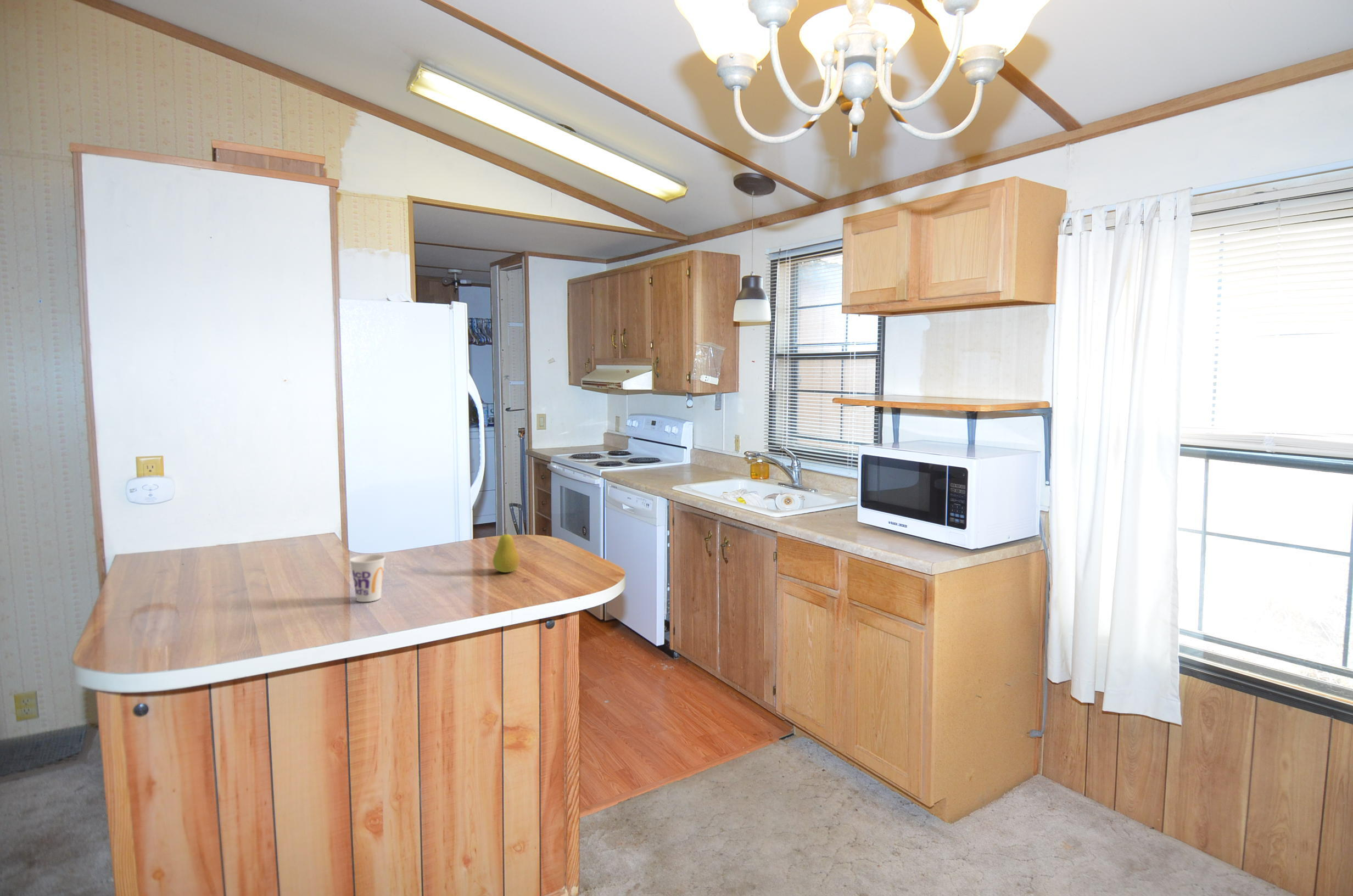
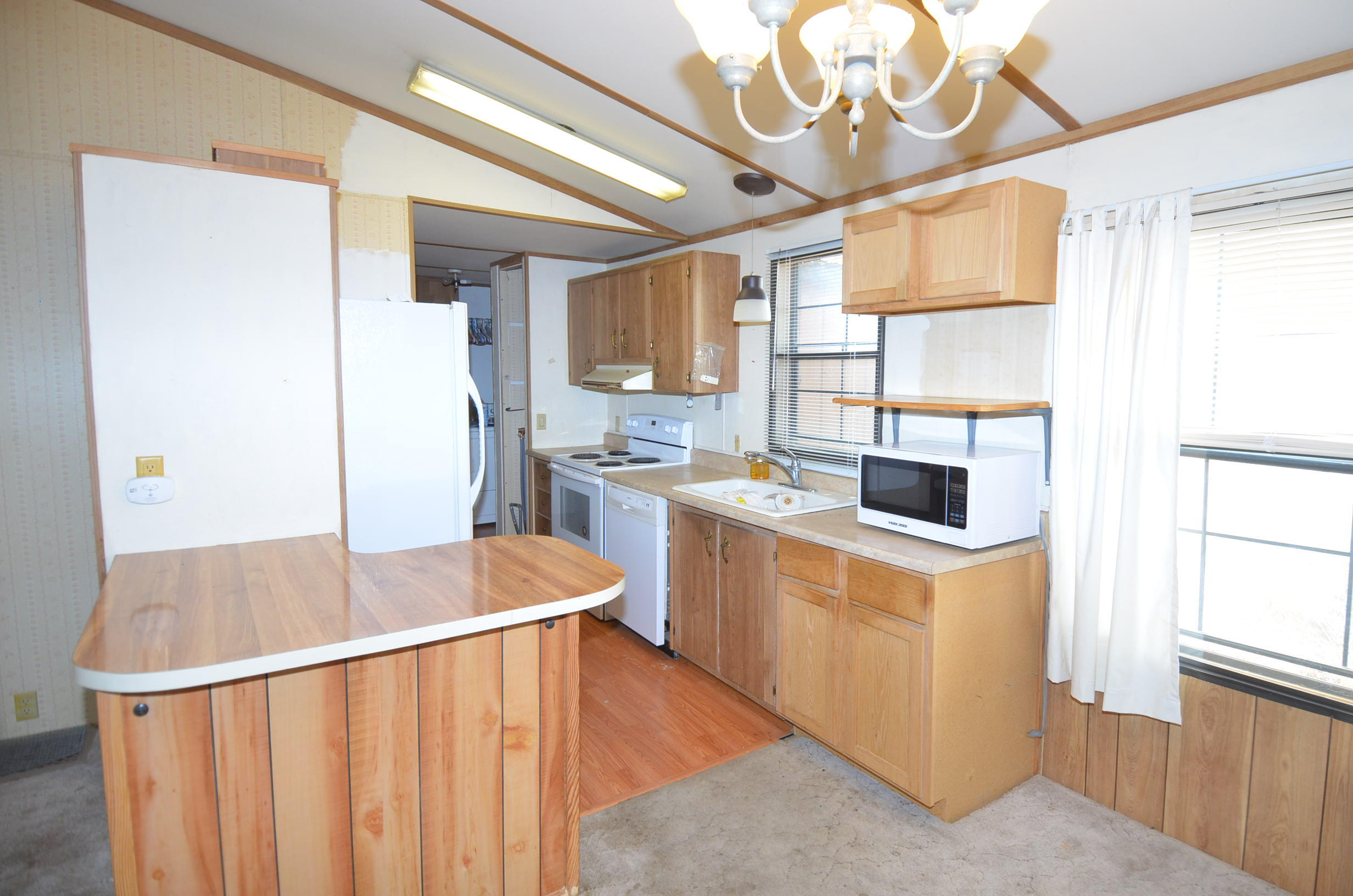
- cup [349,554,386,602]
- fruit [492,528,521,573]
